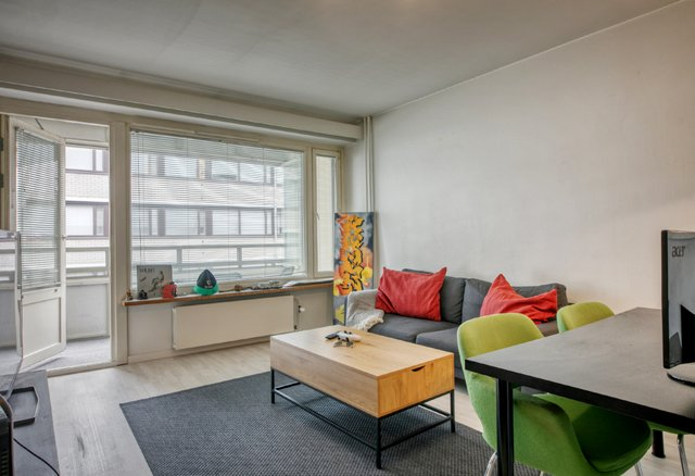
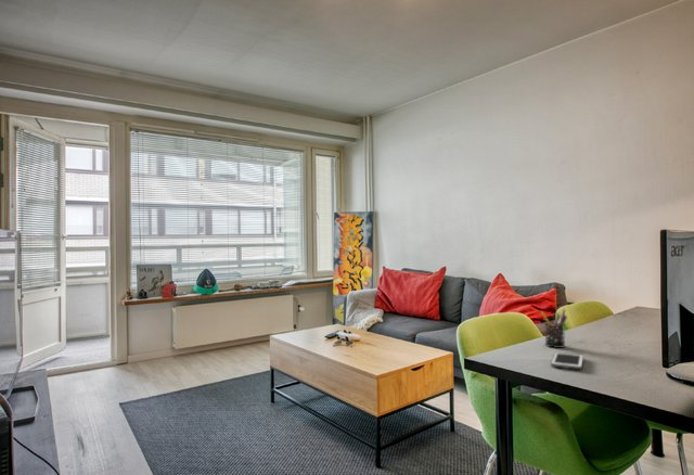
+ cell phone [550,351,584,371]
+ pen holder [540,308,568,349]
